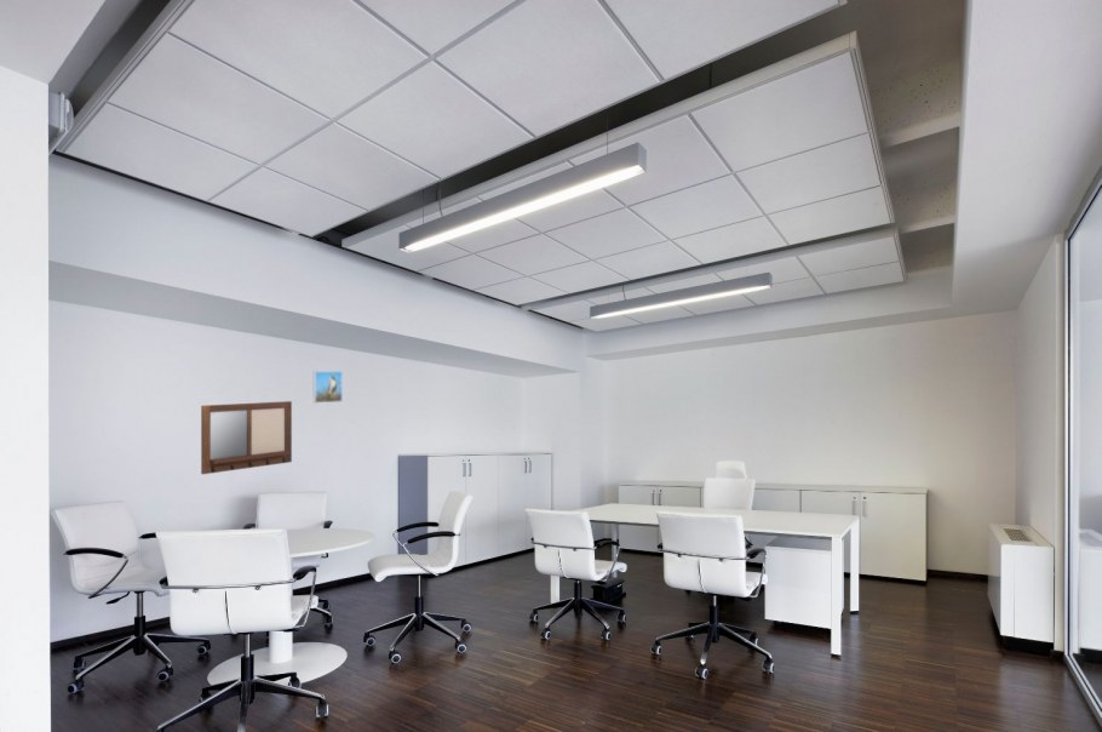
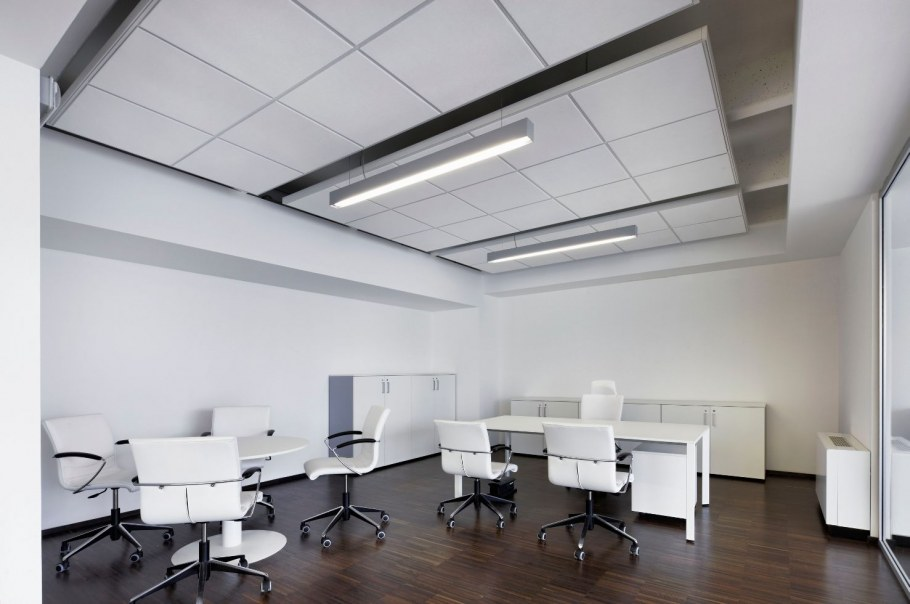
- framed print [312,370,344,405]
- writing board [200,400,293,475]
